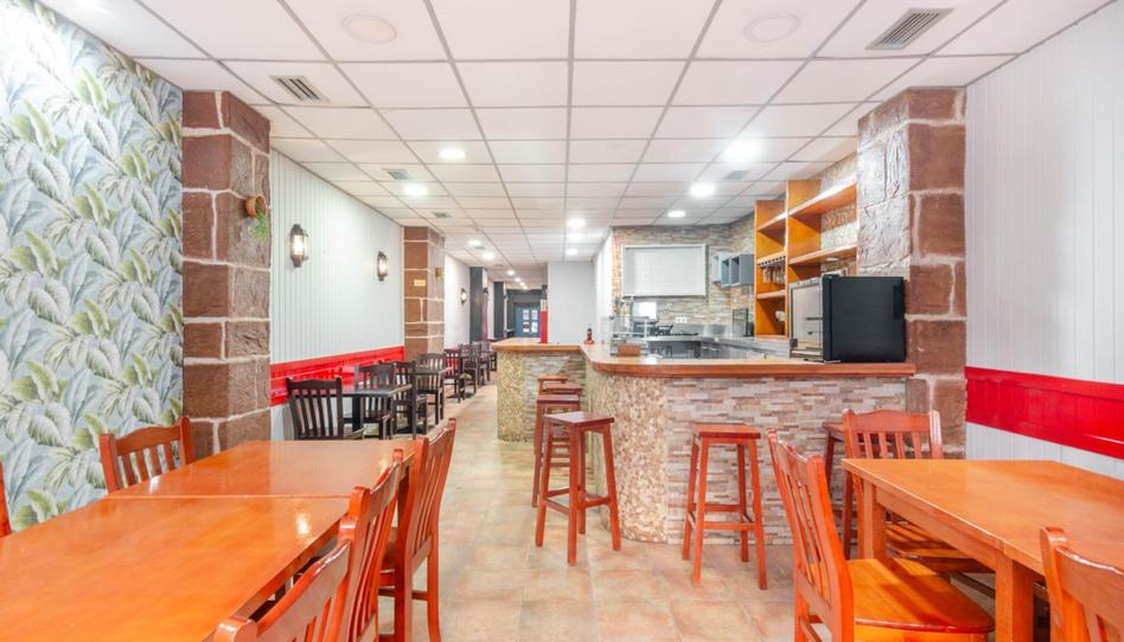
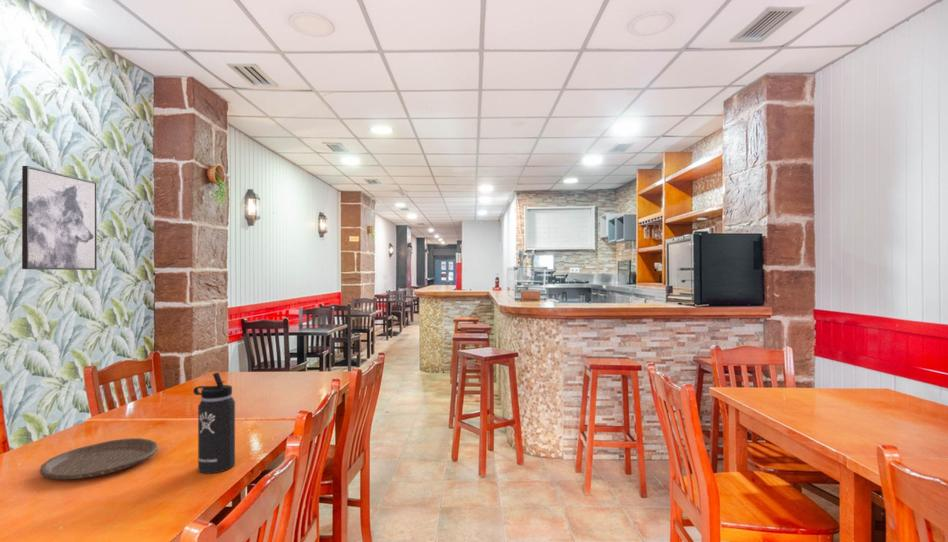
+ plate [39,437,159,480]
+ thermos bottle [192,371,236,475]
+ wall art [21,165,98,271]
